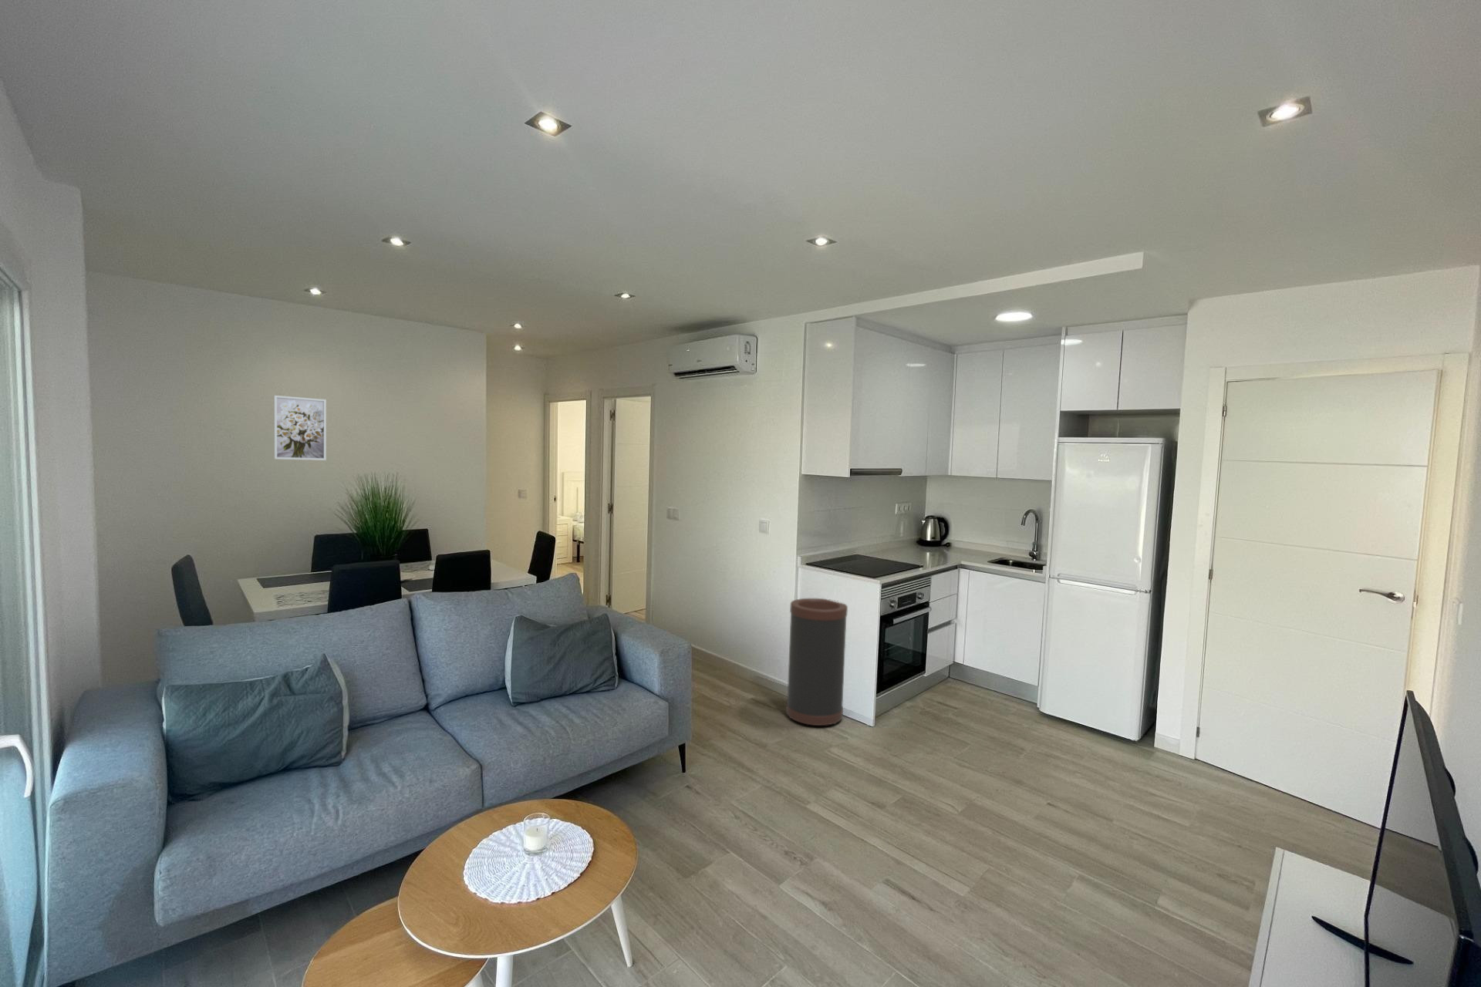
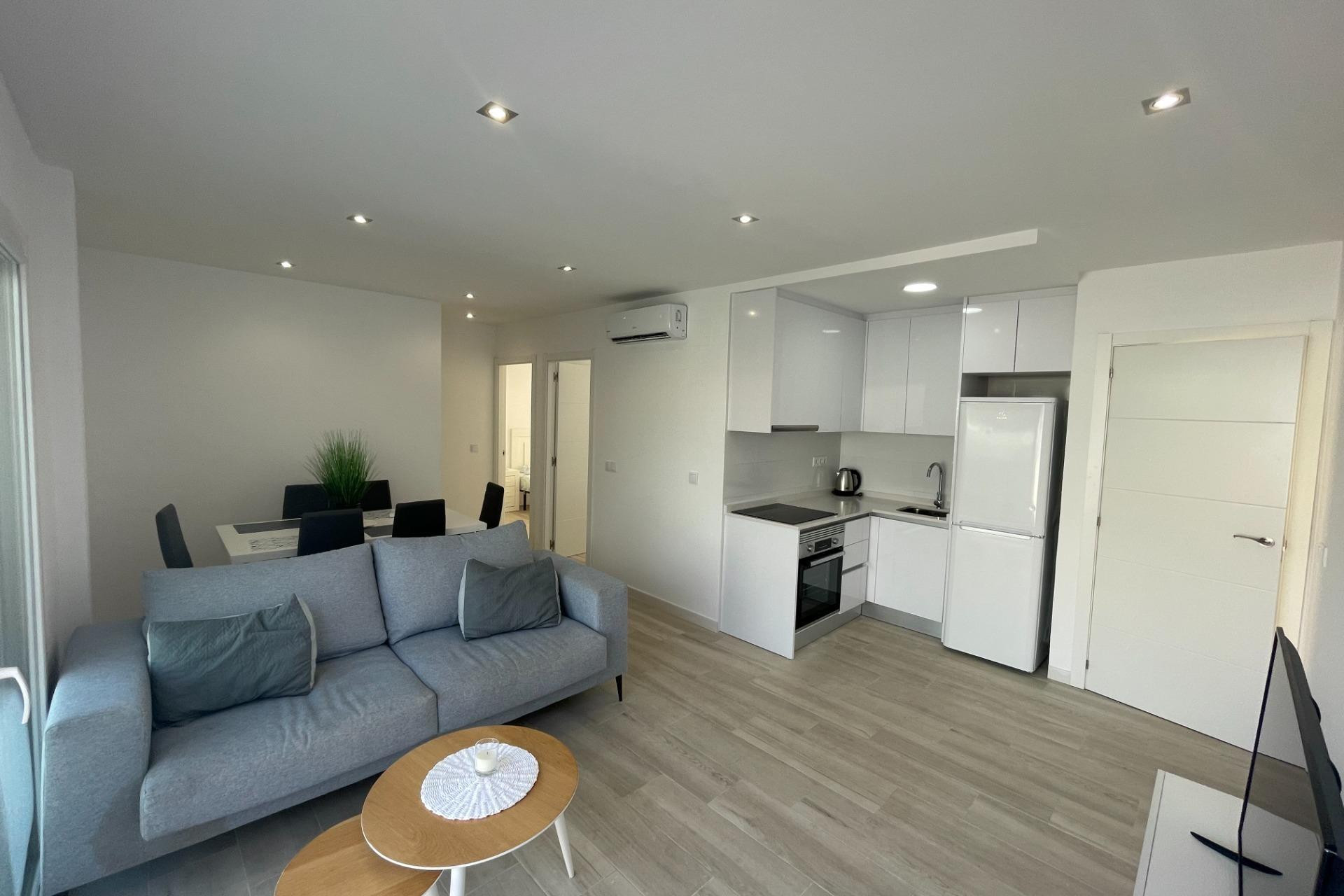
- trash can [786,597,848,726]
- wall art [273,394,327,462]
